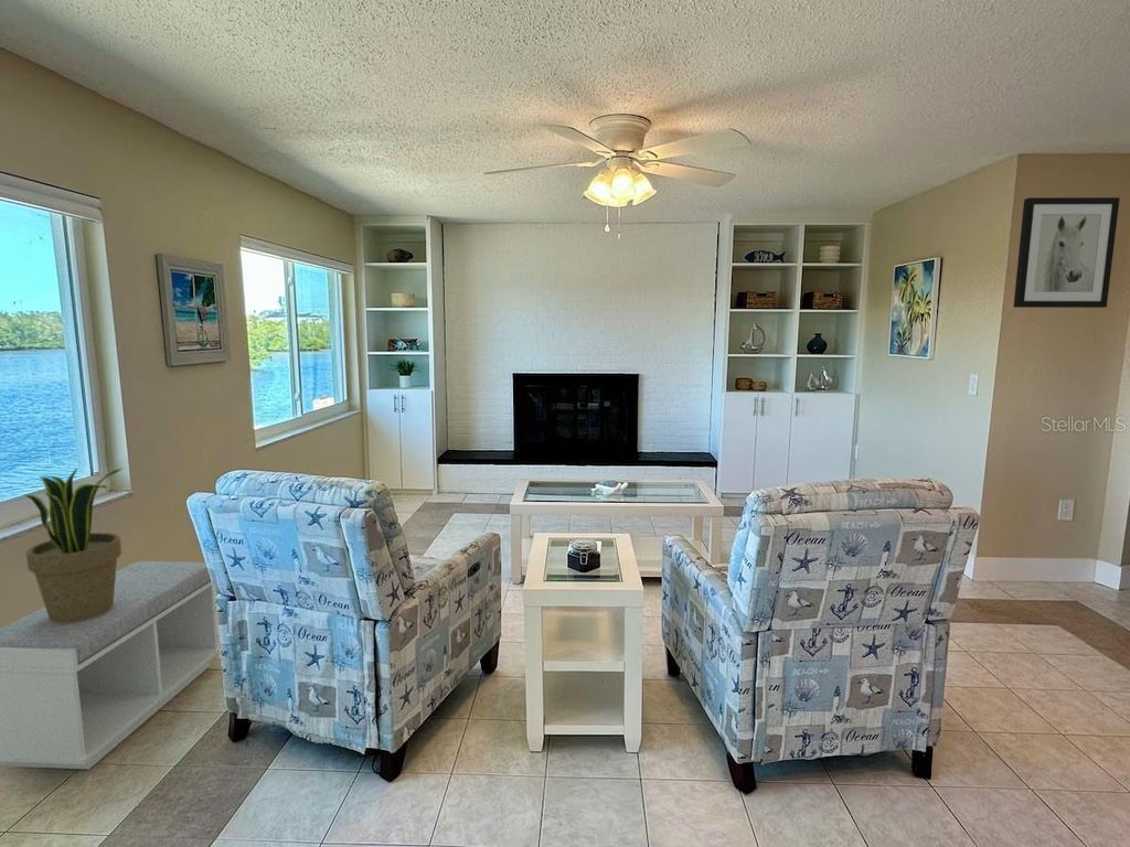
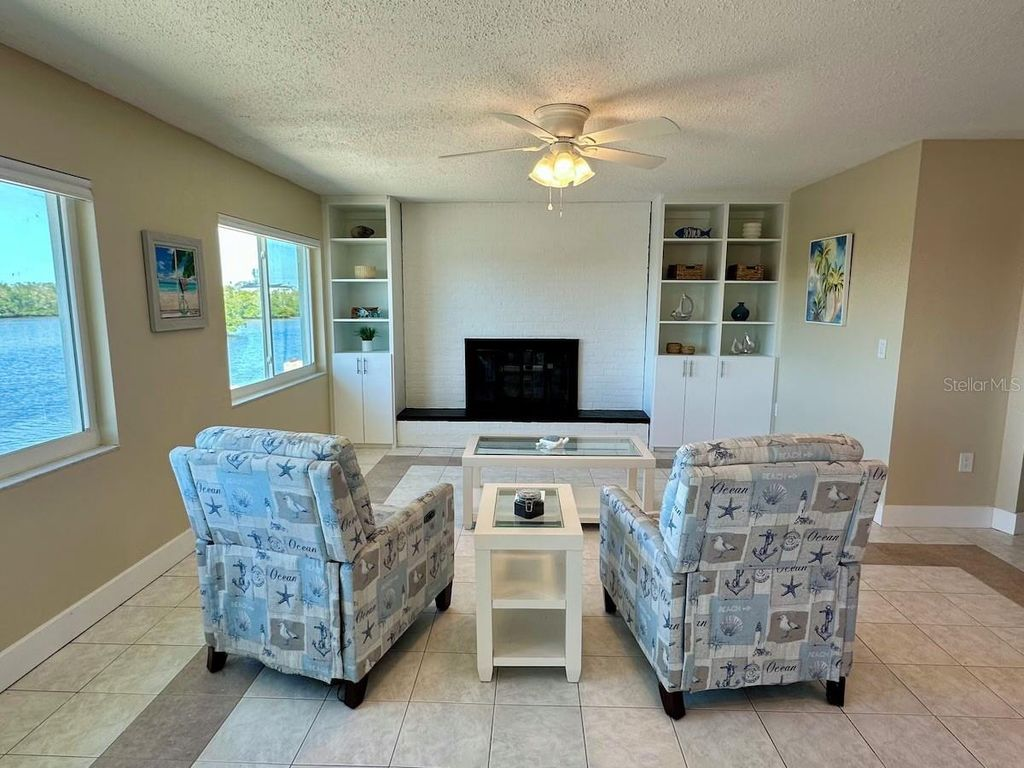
- wall art [1013,196,1121,309]
- potted plant [23,467,125,623]
- bench [0,560,221,770]
